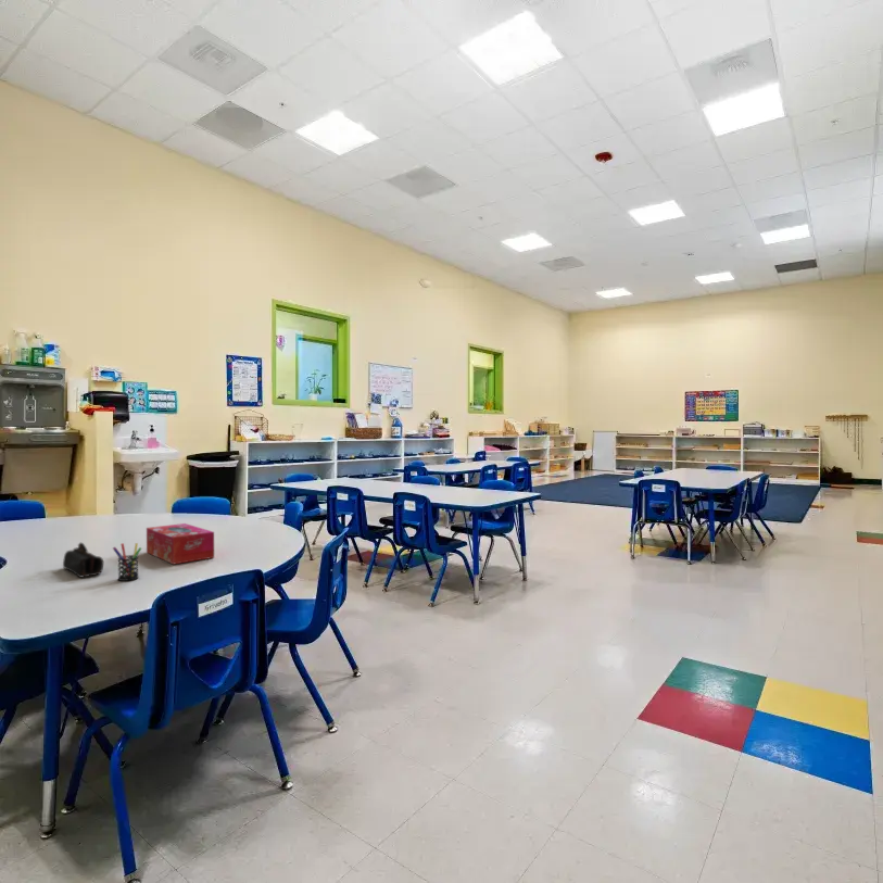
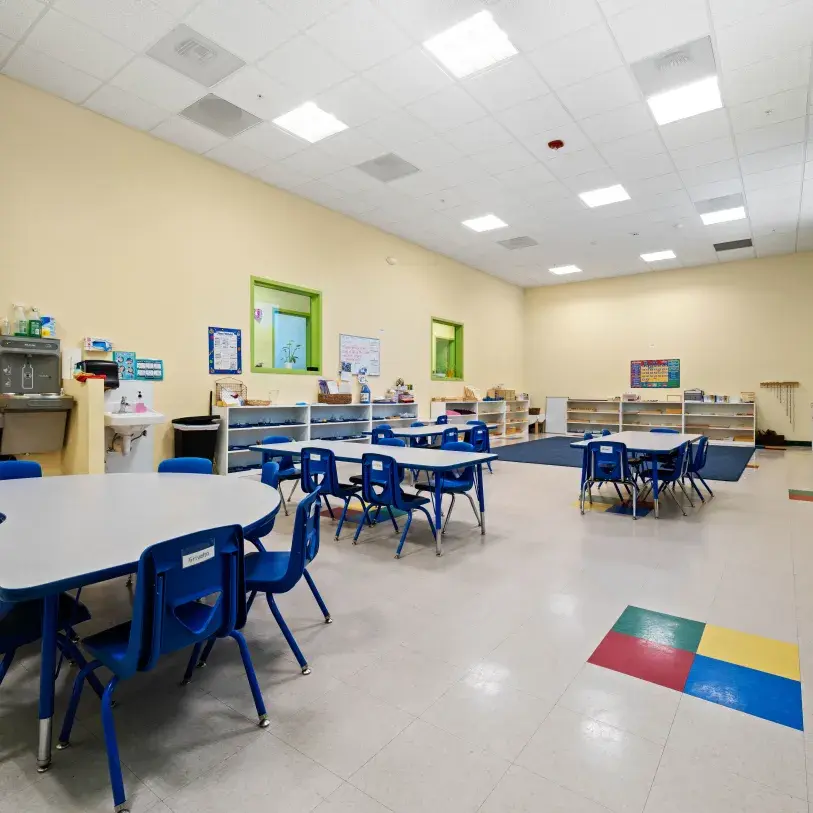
- tissue box [146,522,215,565]
- pen holder [112,542,142,582]
- pencil case [62,542,104,578]
